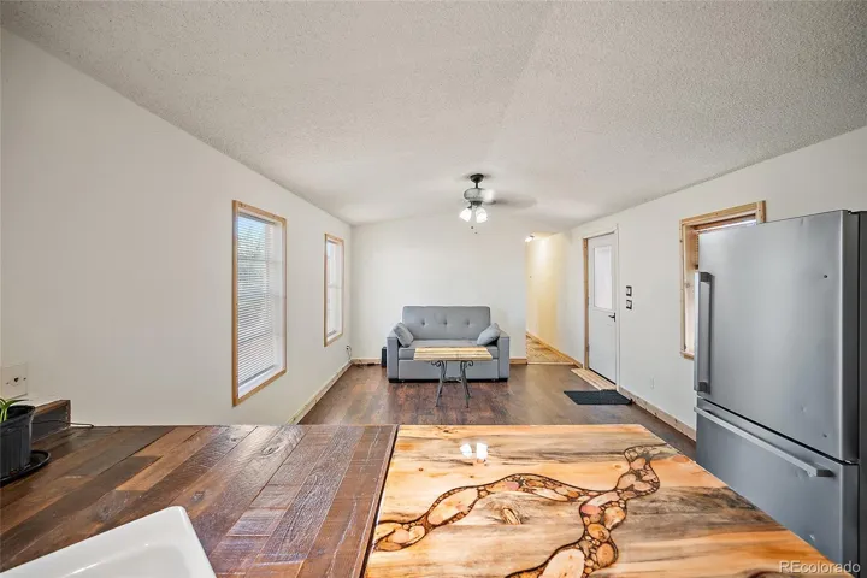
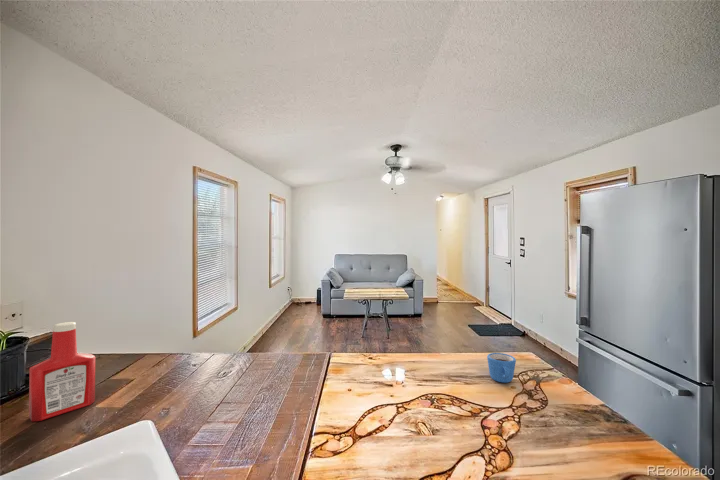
+ soap bottle [28,321,96,422]
+ mug [486,352,517,383]
